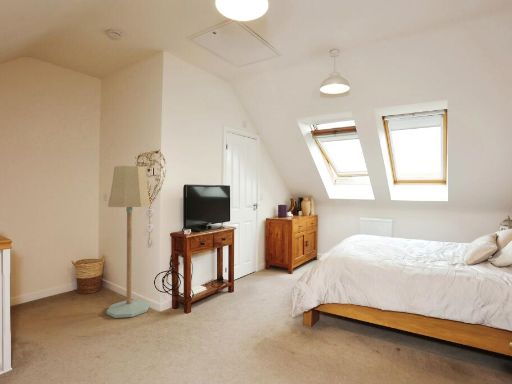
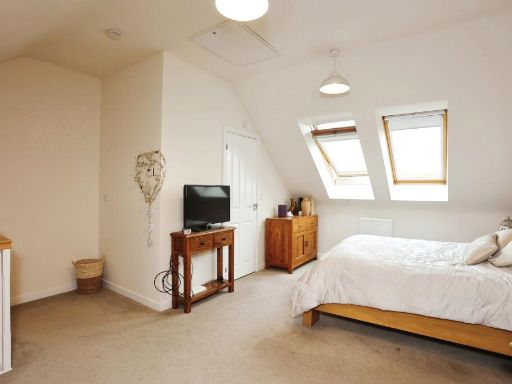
- floor lamp [106,165,152,319]
